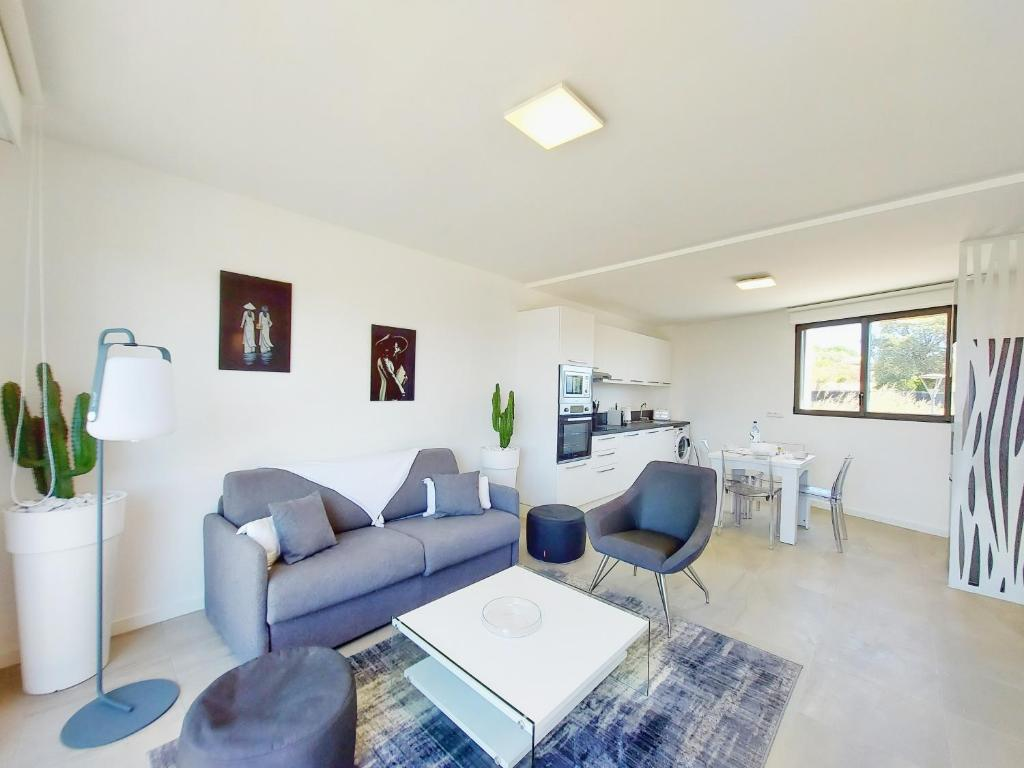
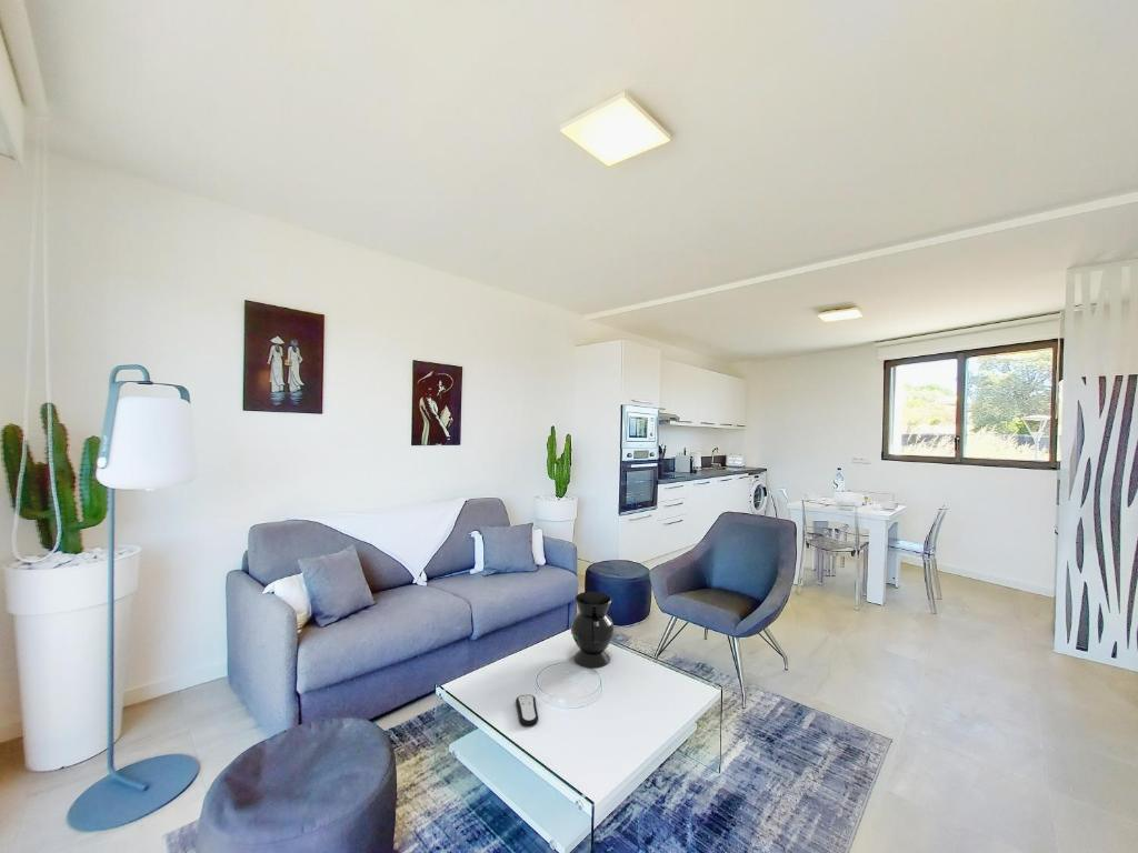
+ decorative vase [570,591,616,670]
+ remote control [515,694,539,726]
